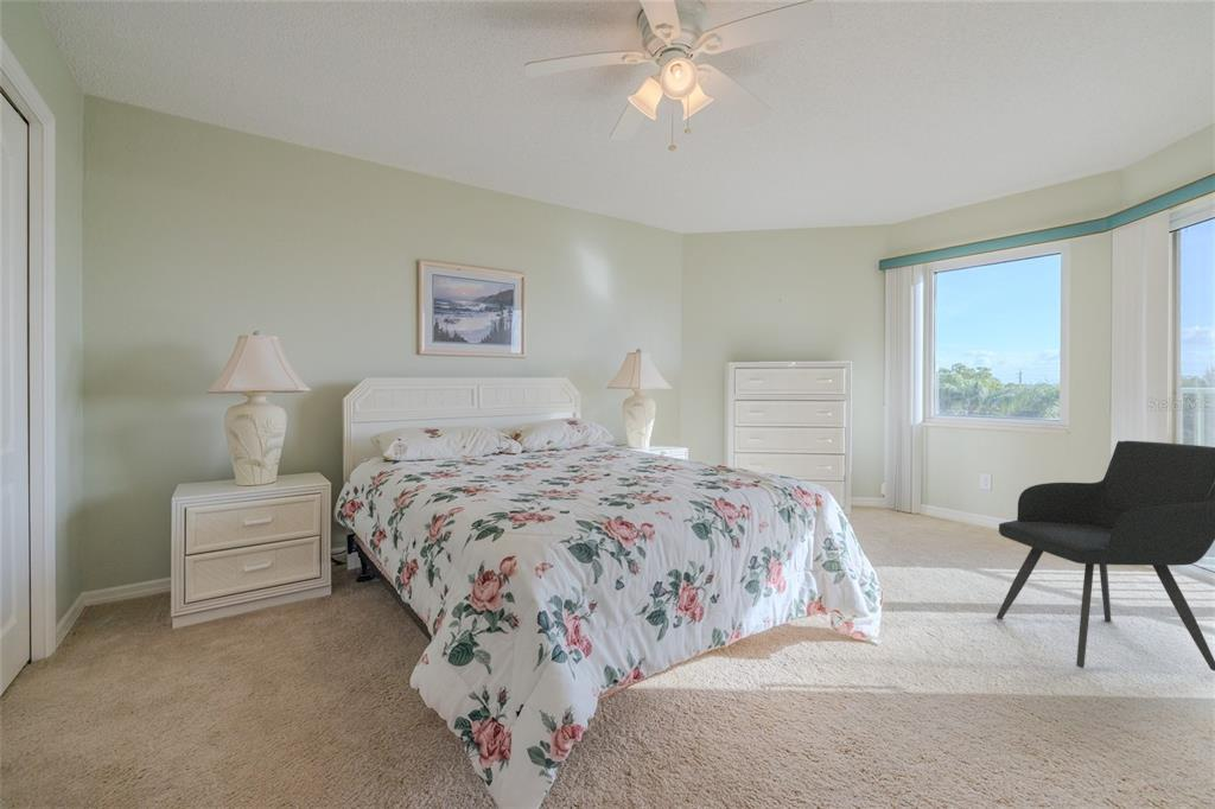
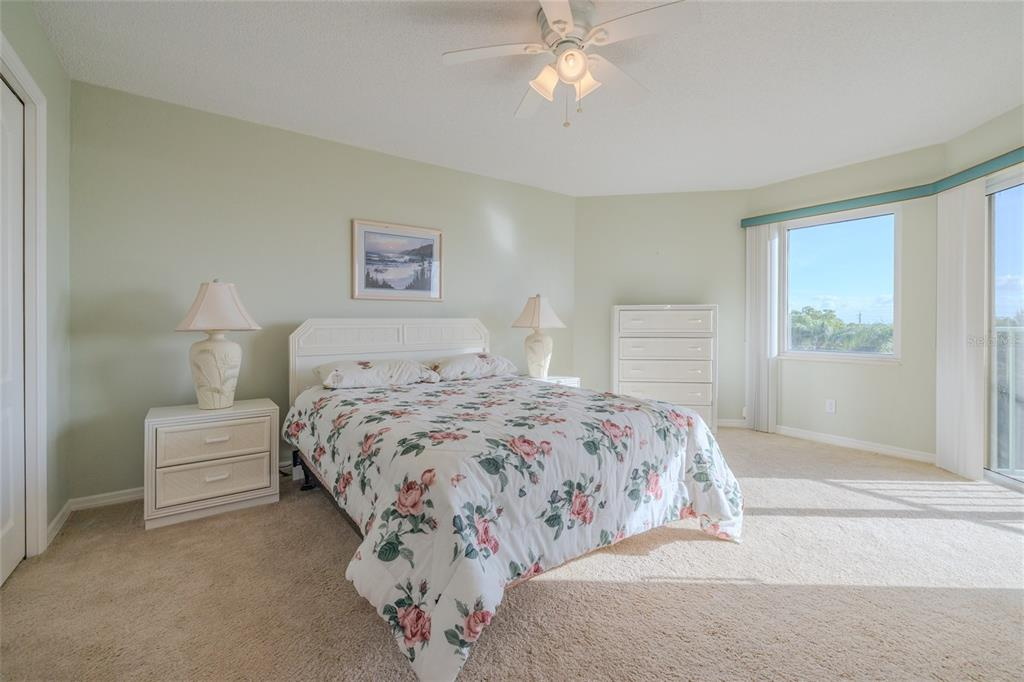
- armchair [995,440,1215,673]
